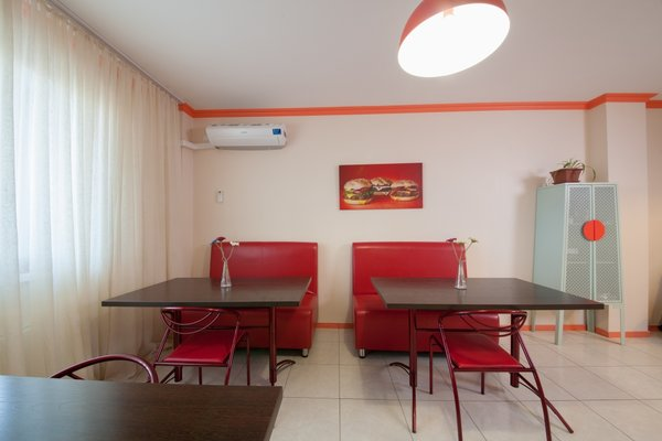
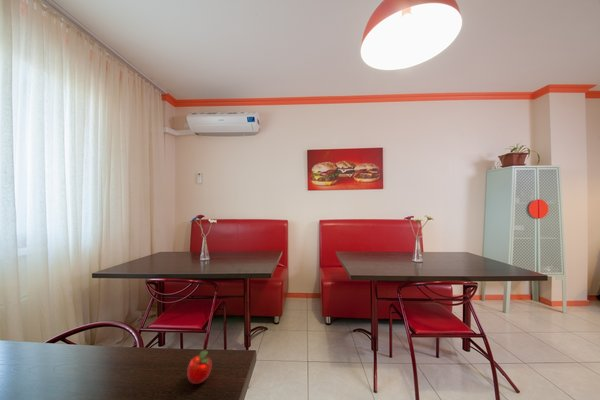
+ apple [186,350,213,385]
